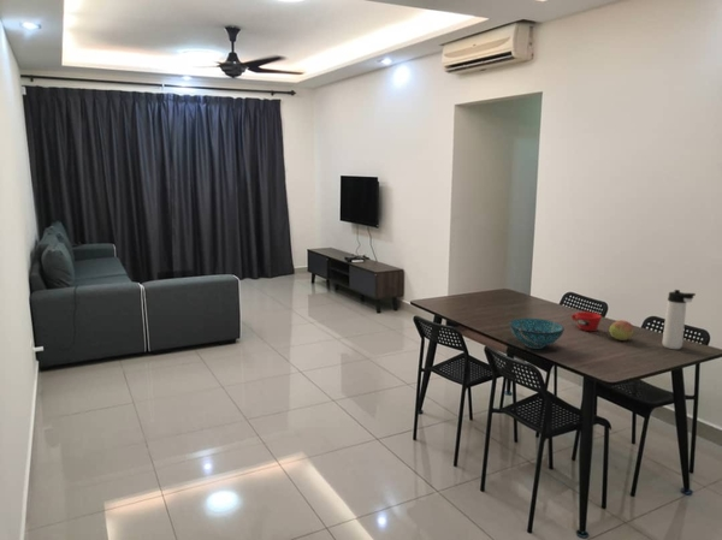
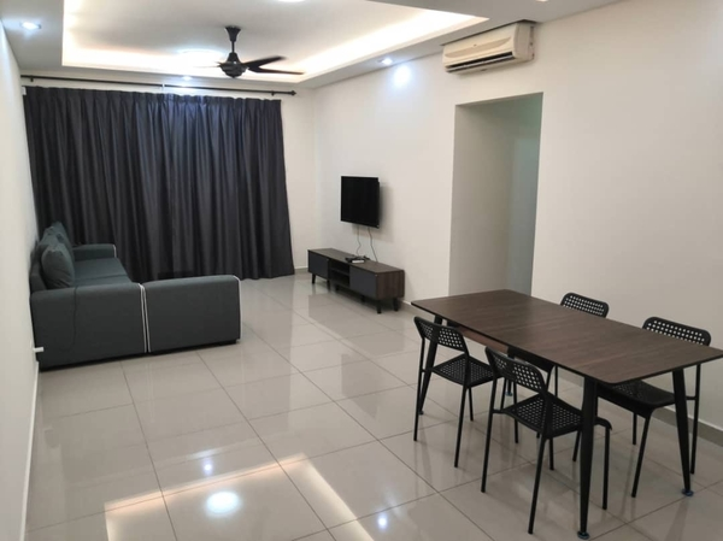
- cup [570,310,603,332]
- thermos bottle [662,289,697,350]
- fruit [608,319,635,342]
- decorative bowl [508,318,566,350]
